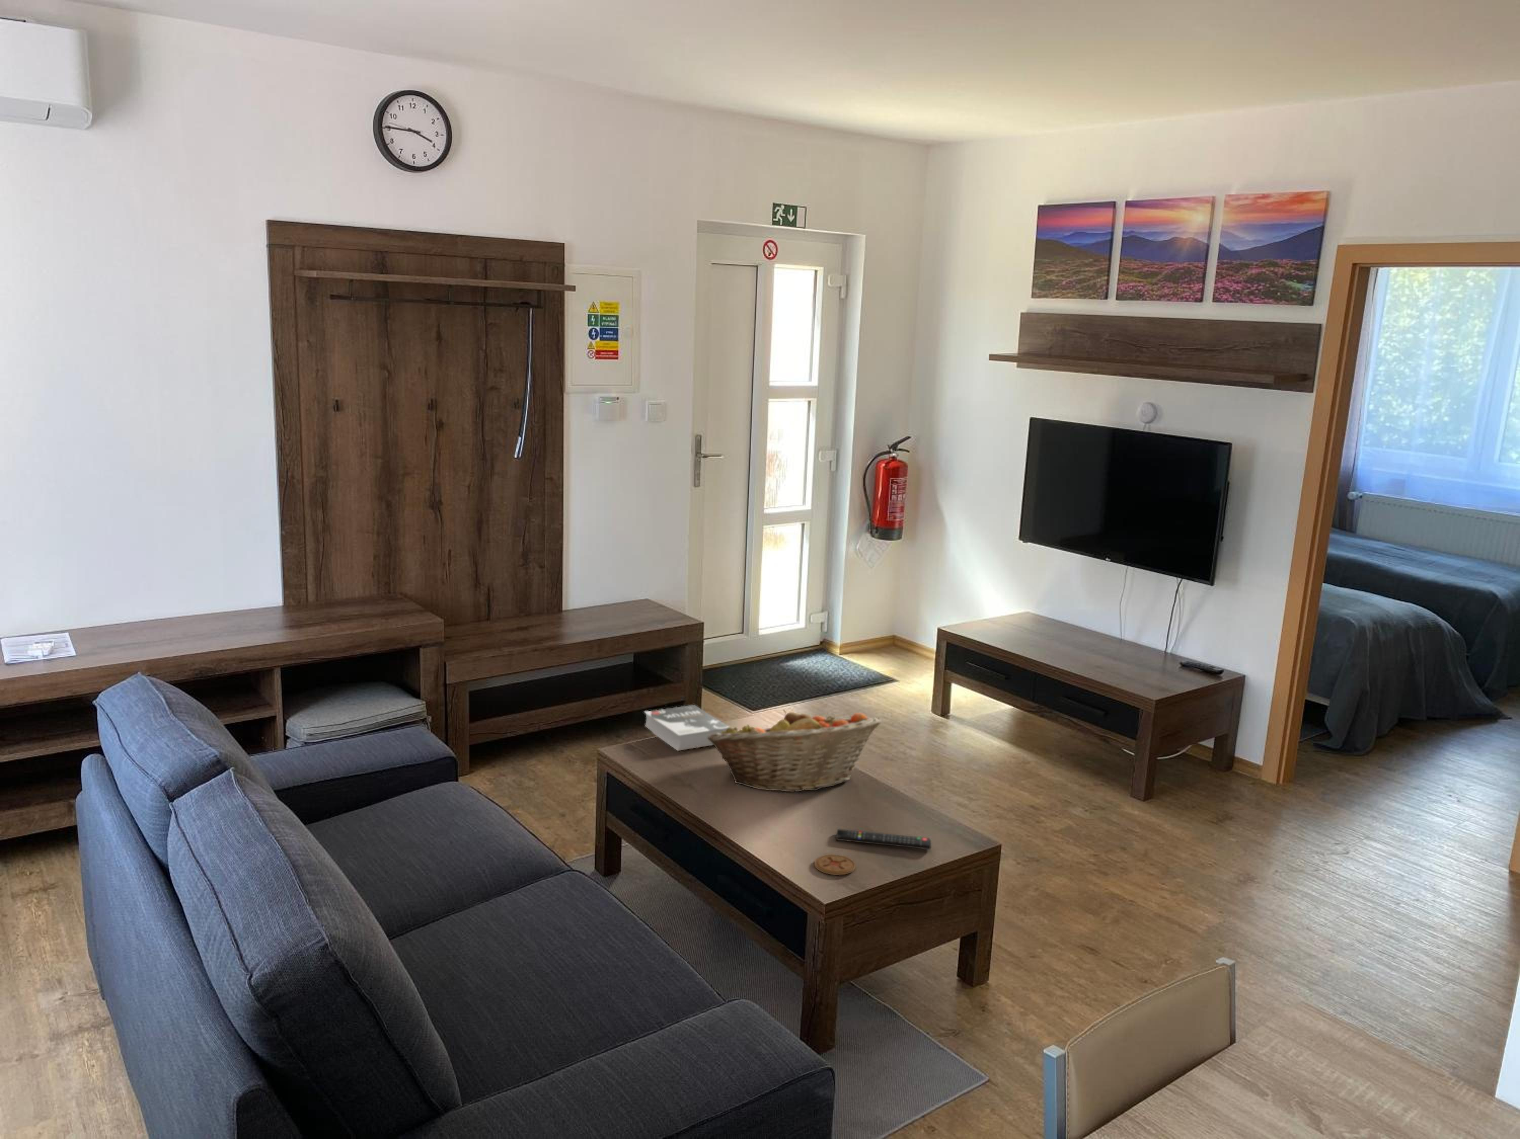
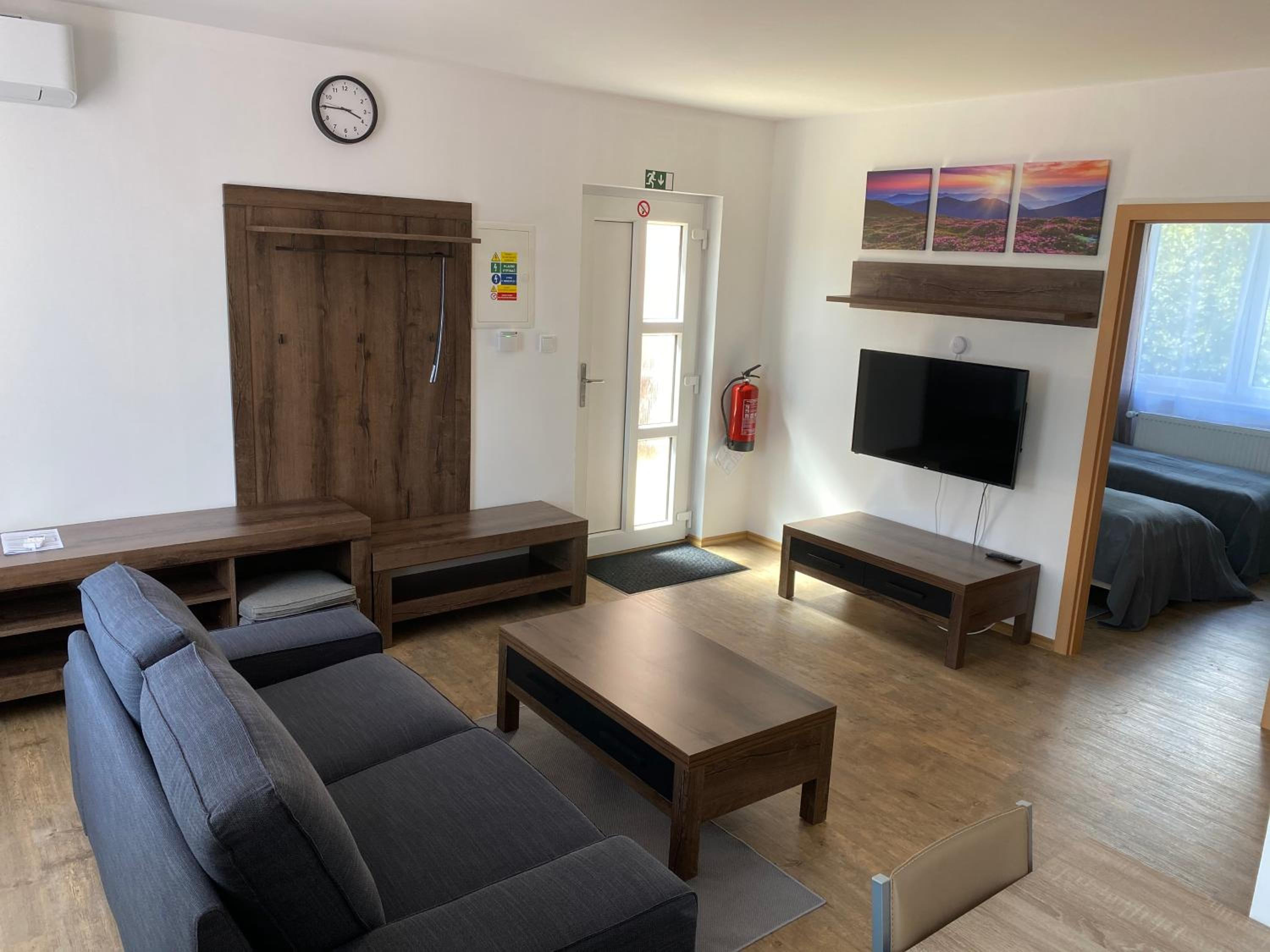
- coaster [814,854,856,876]
- remote control [835,828,932,849]
- fruit basket [707,708,882,792]
- book [644,705,730,751]
